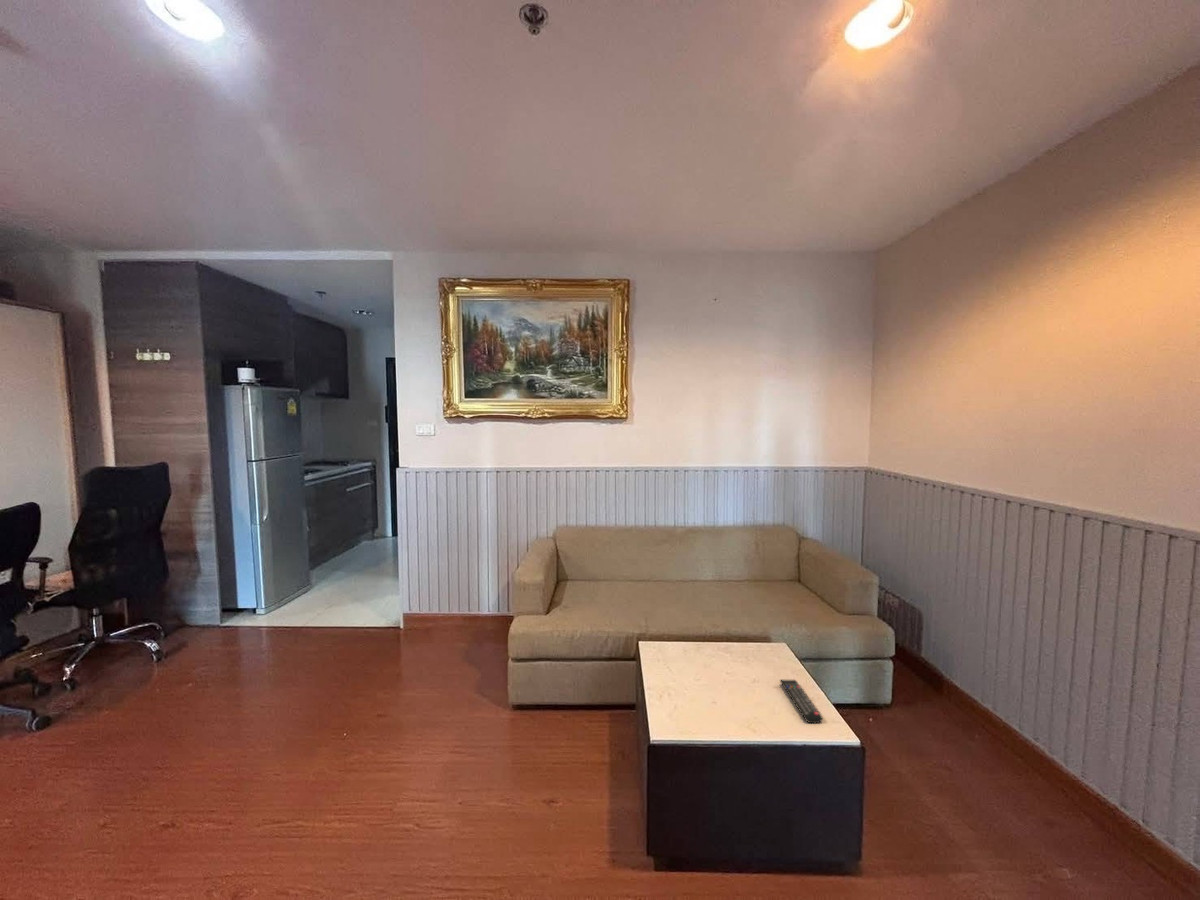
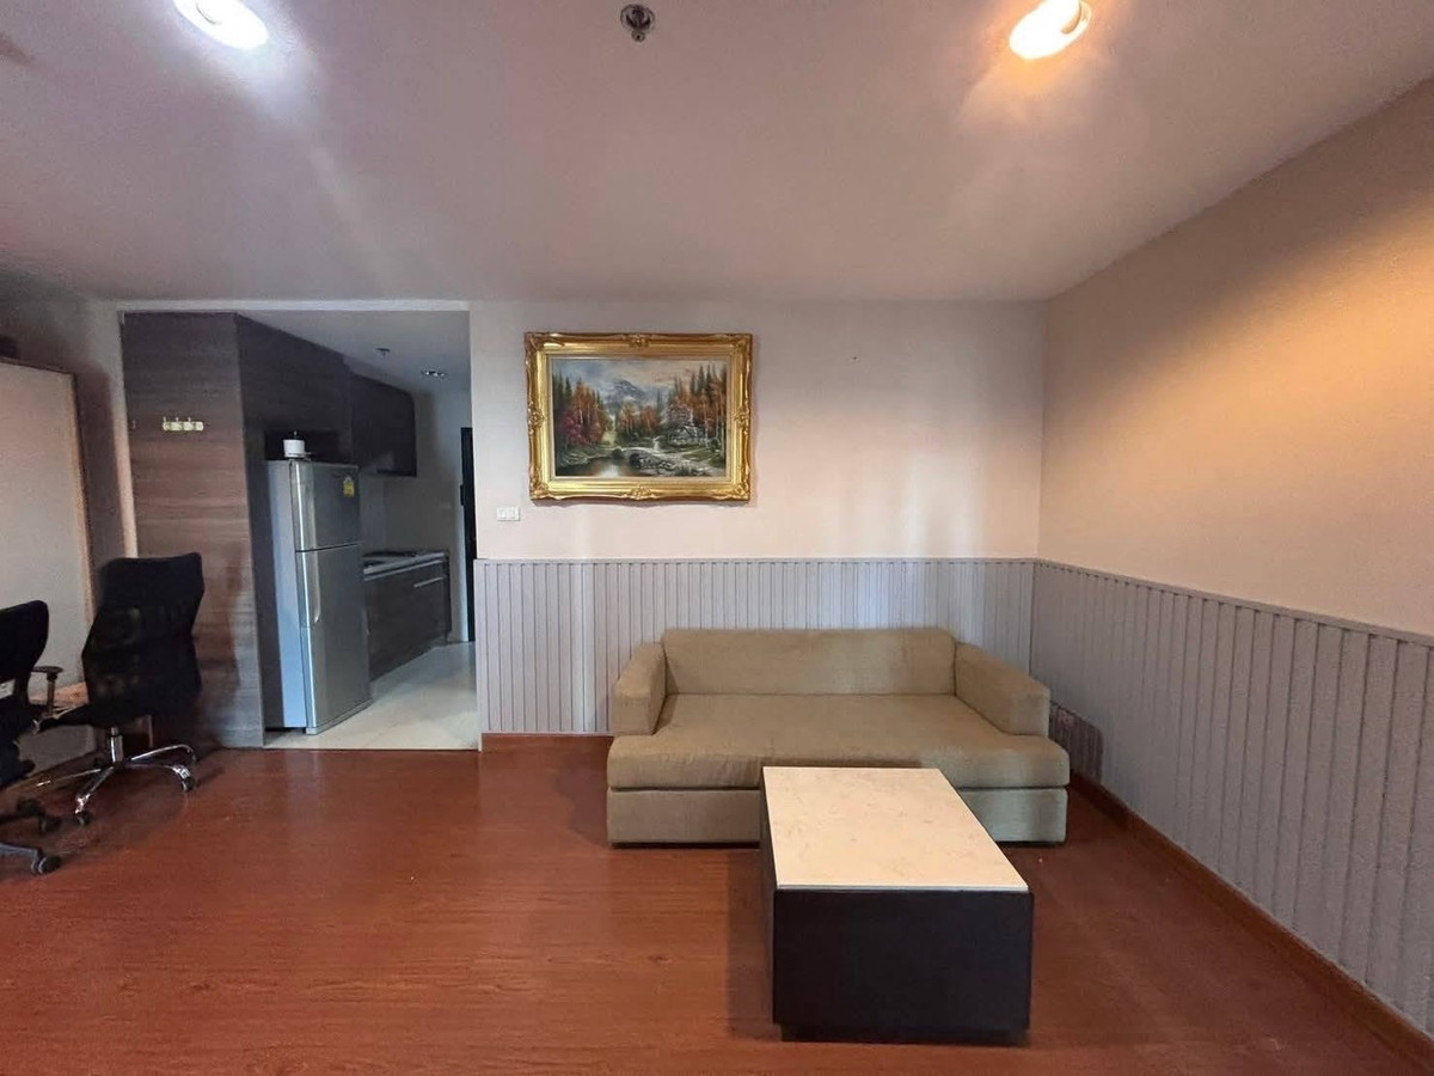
- remote control [779,679,824,724]
